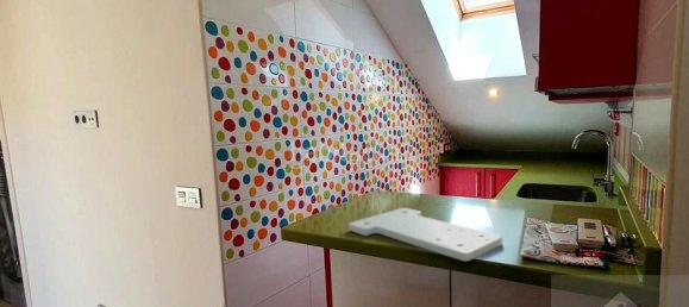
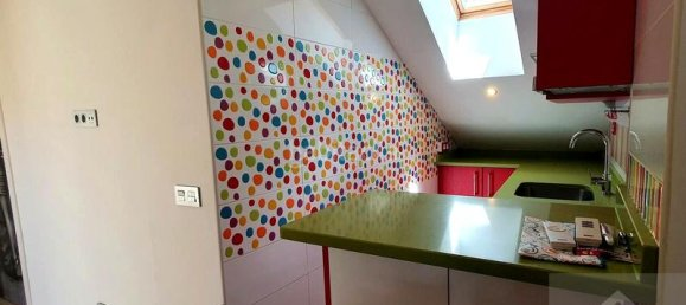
- cutting board [347,207,503,262]
